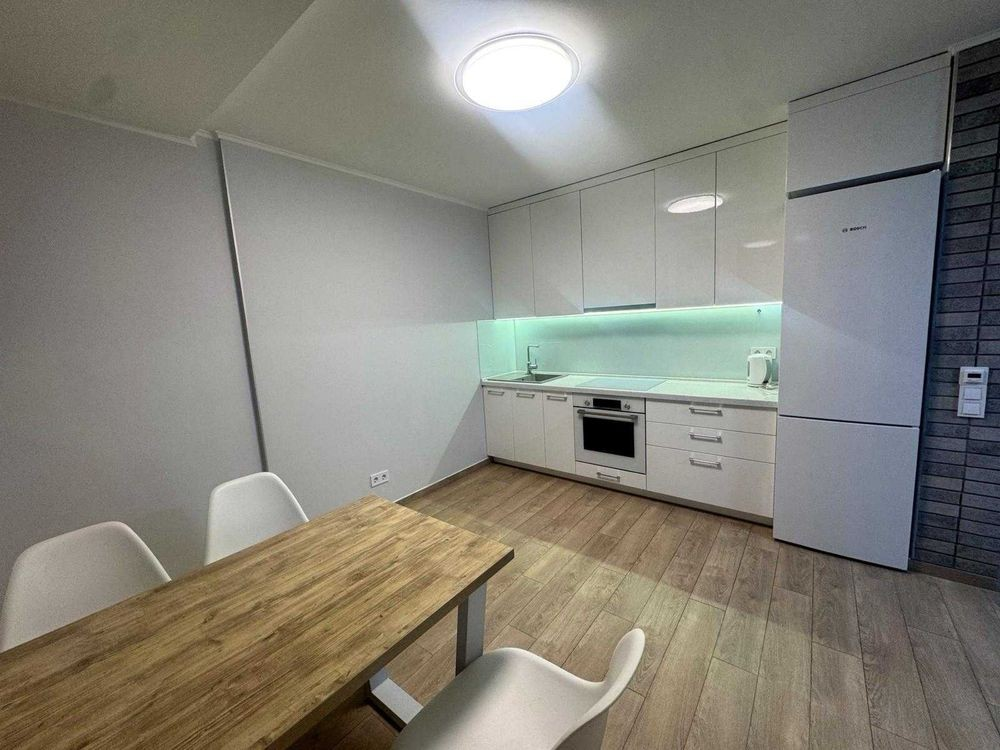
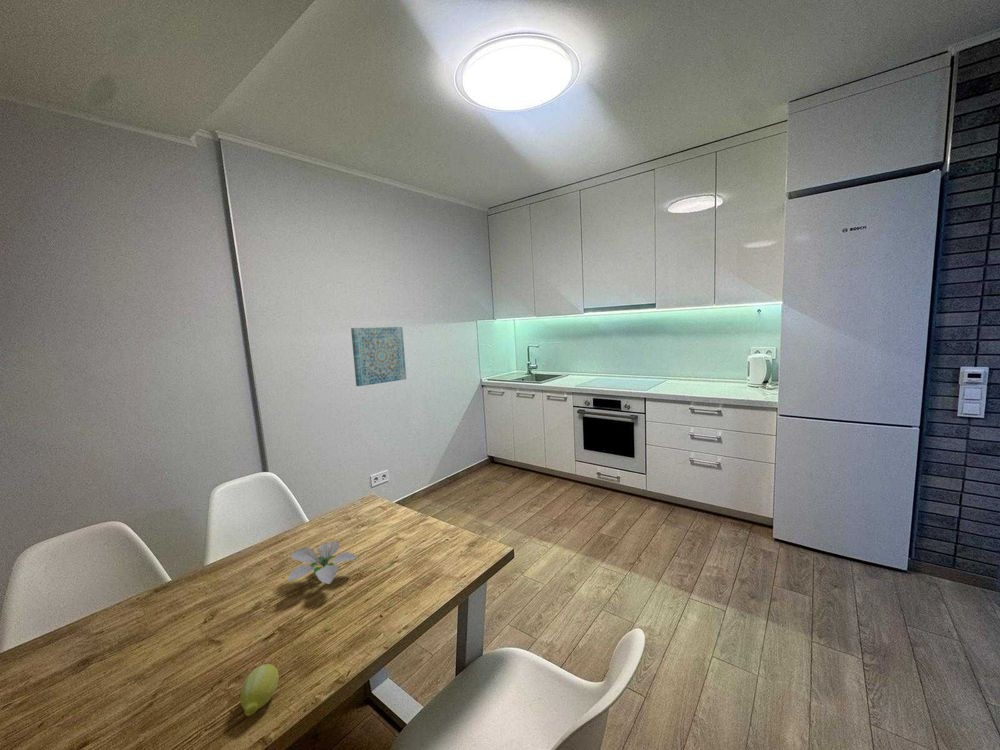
+ fruit [239,663,280,717]
+ wall art [350,326,407,387]
+ flower [287,540,357,585]
